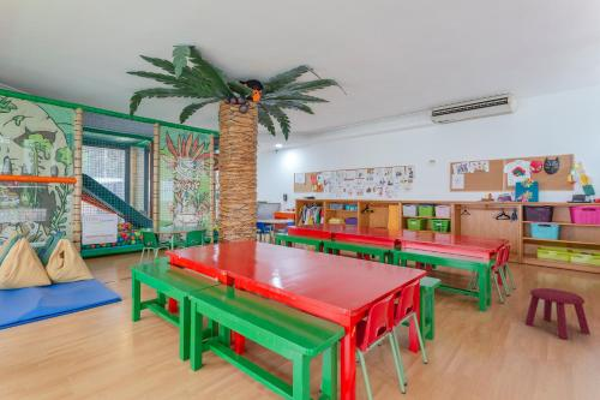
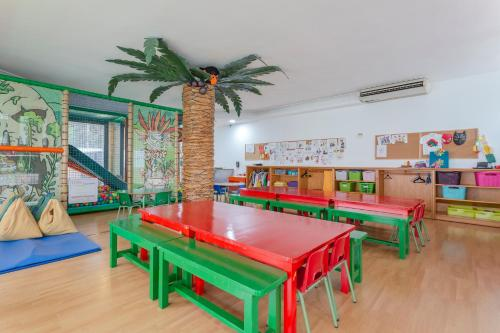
- stool [524,287,592,340]
